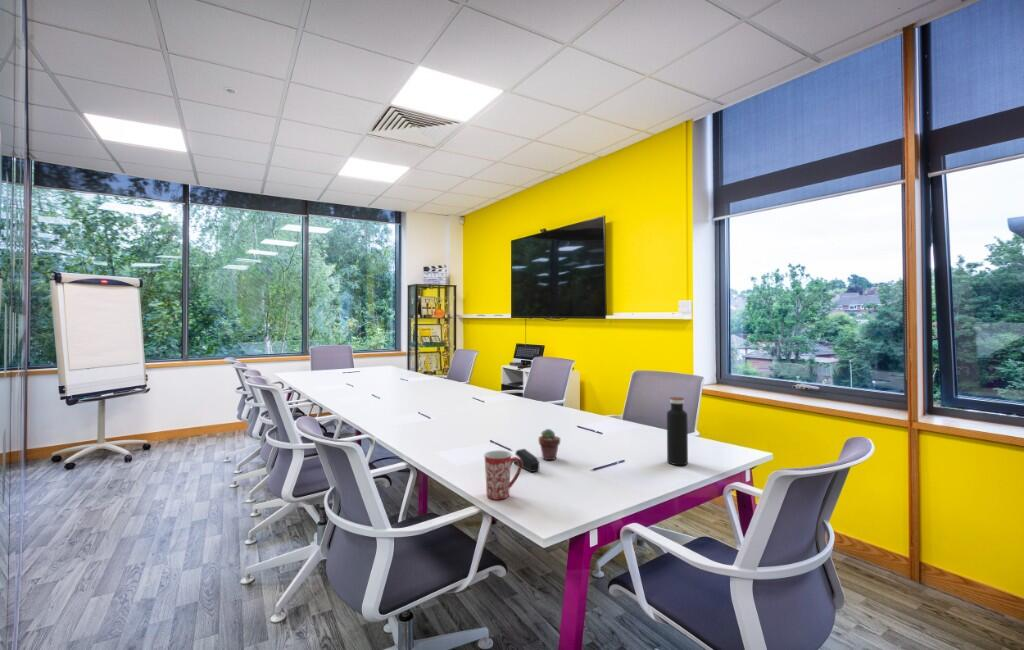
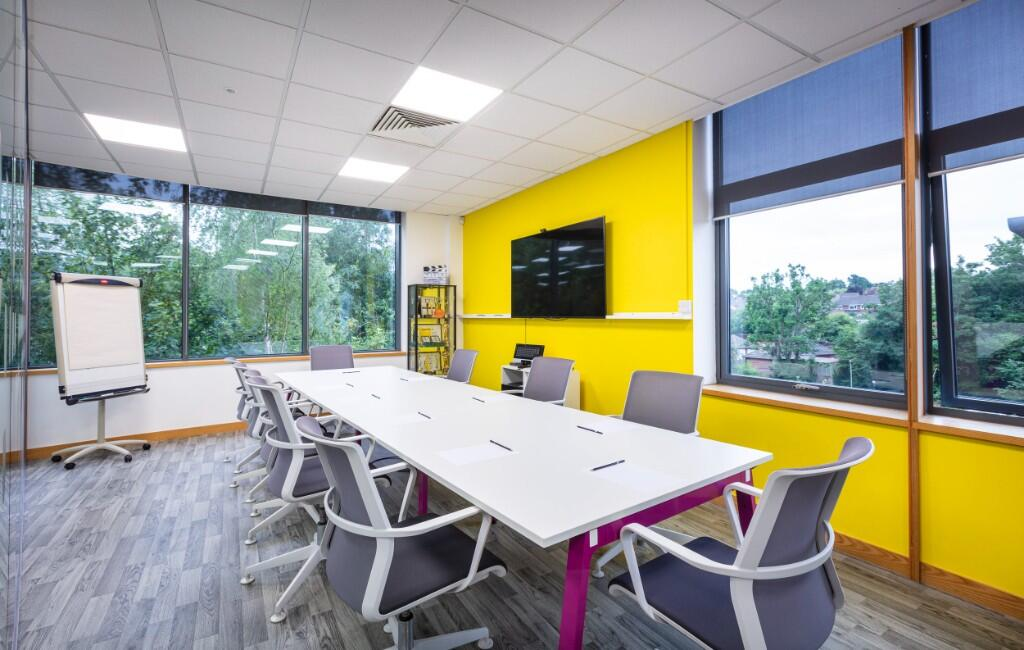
- mug [483,449,523,501]
- potted succulent [538,428,561,461]
- stapler [513,448,540,473]
- water bottle [666,396,689,466]
